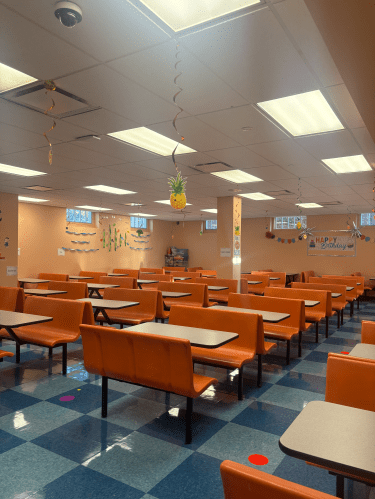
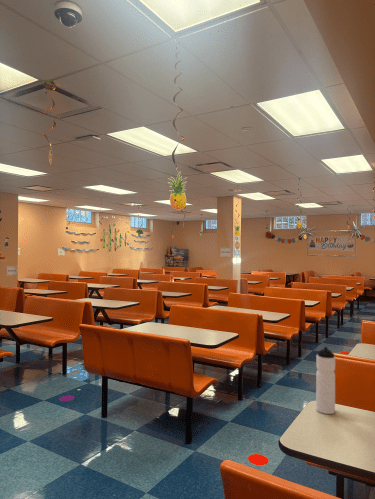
+ water bottle [315,346,336,415]
